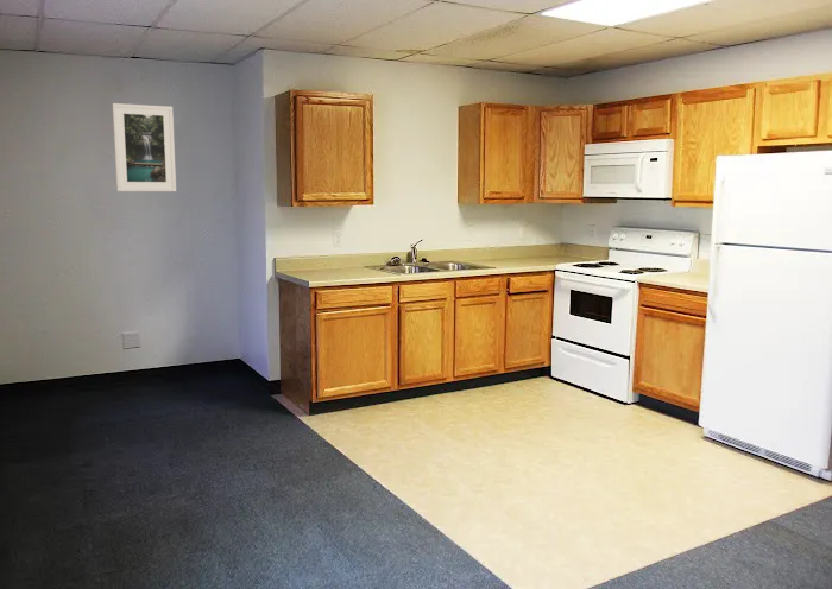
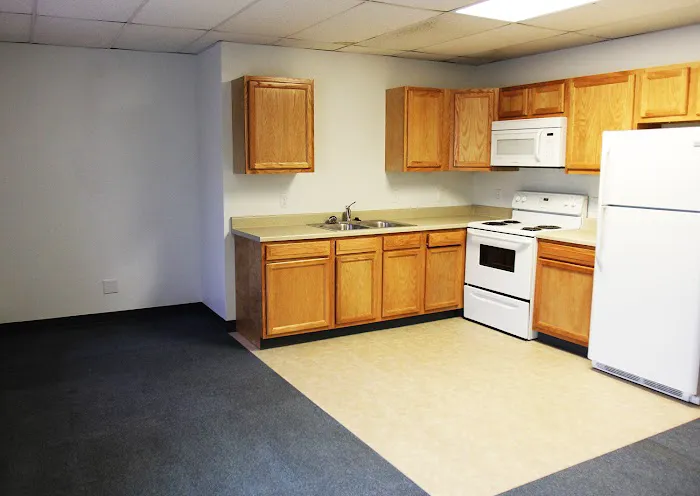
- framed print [112,102,177,192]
